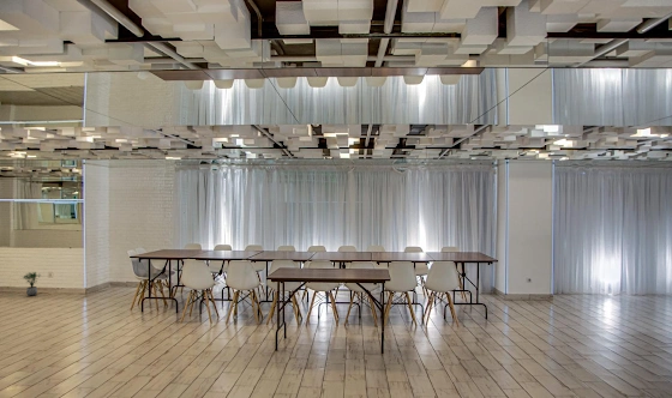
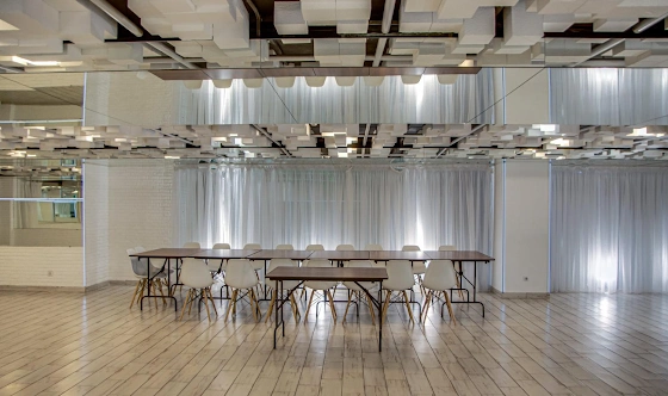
- potted plant [20,271,41,297]
